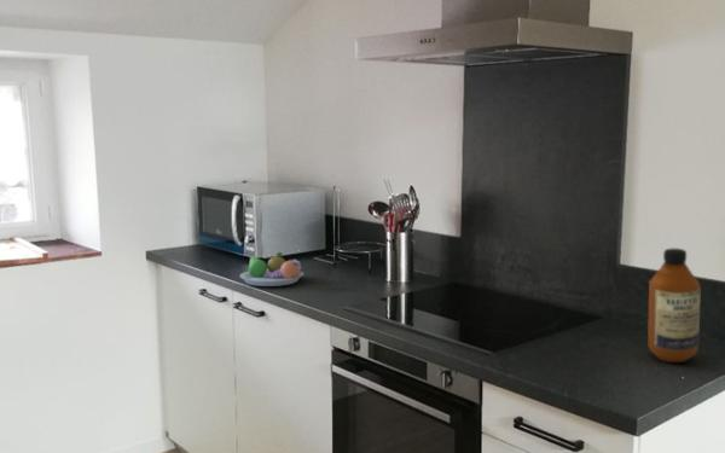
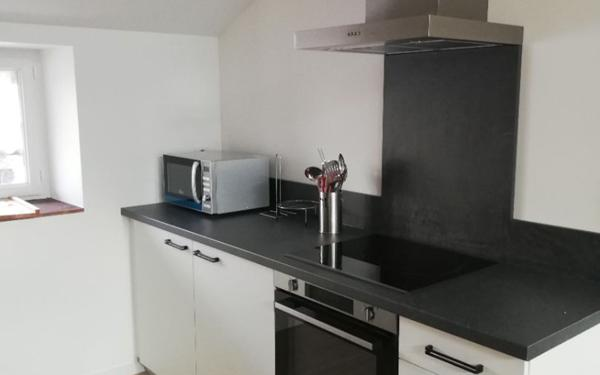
- bottle [646,248,702,364]
- fruit bowl [238,251,304,288]
